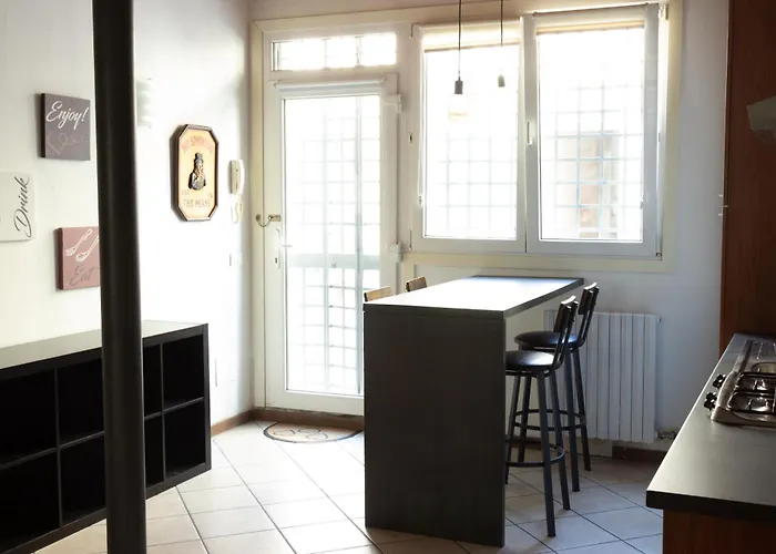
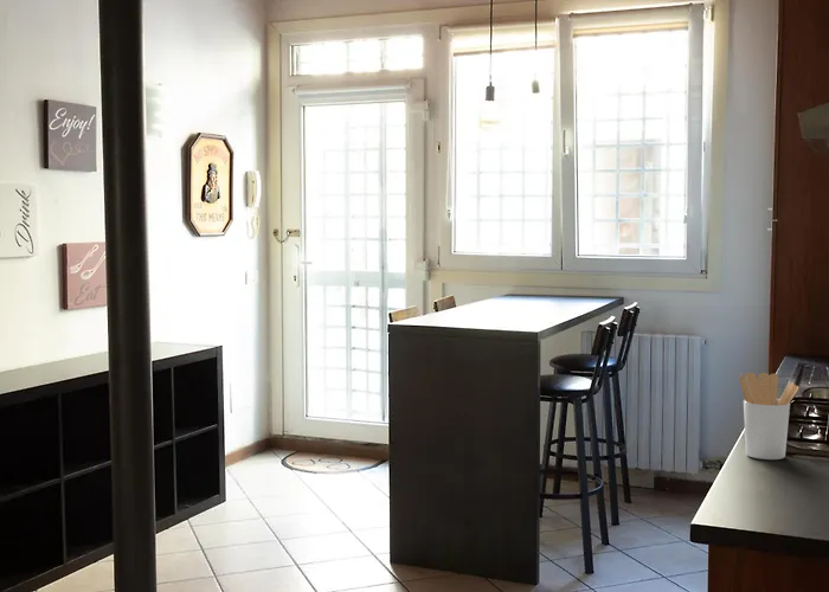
+ utensil holder [739,372,801,461]
